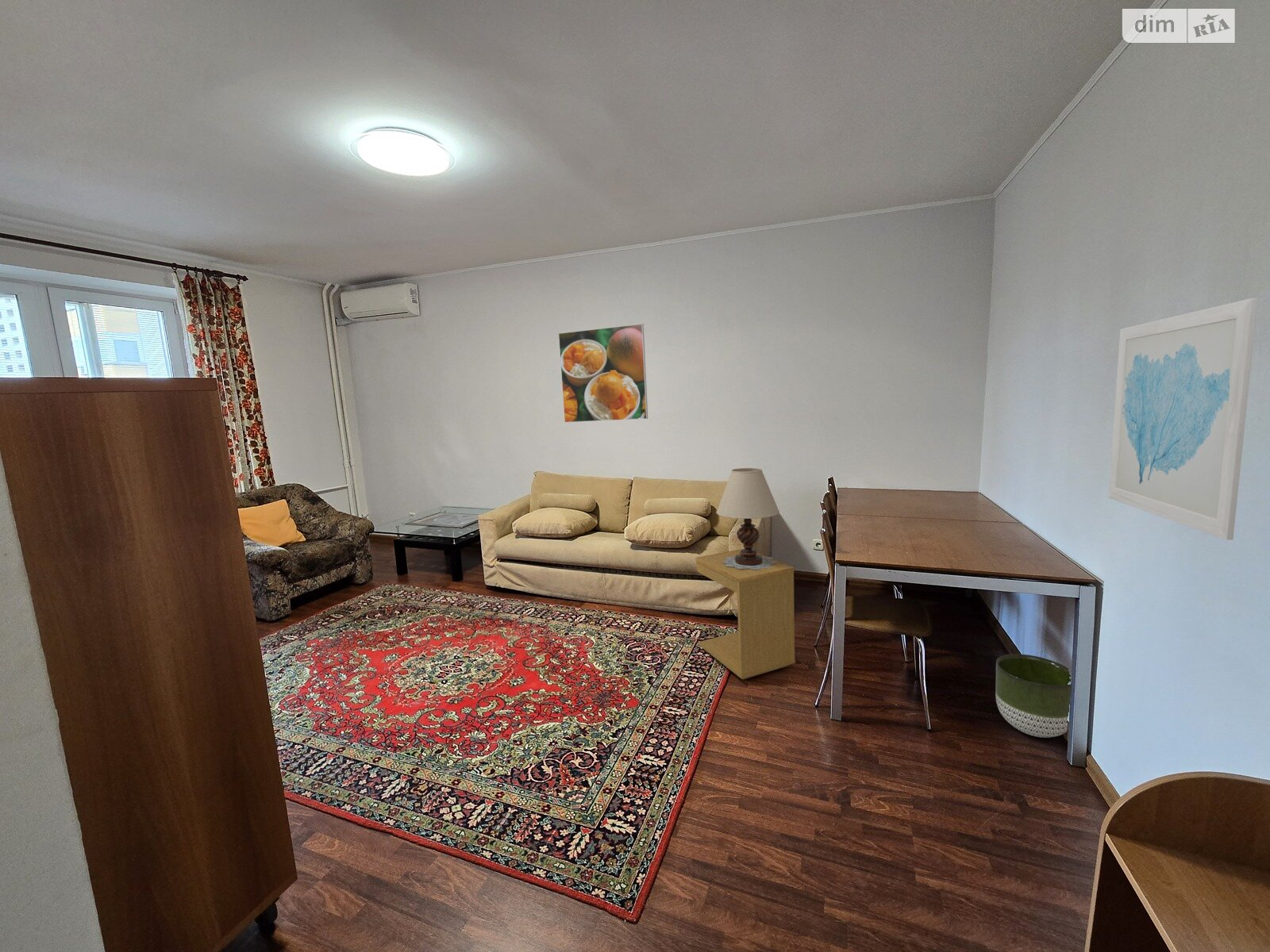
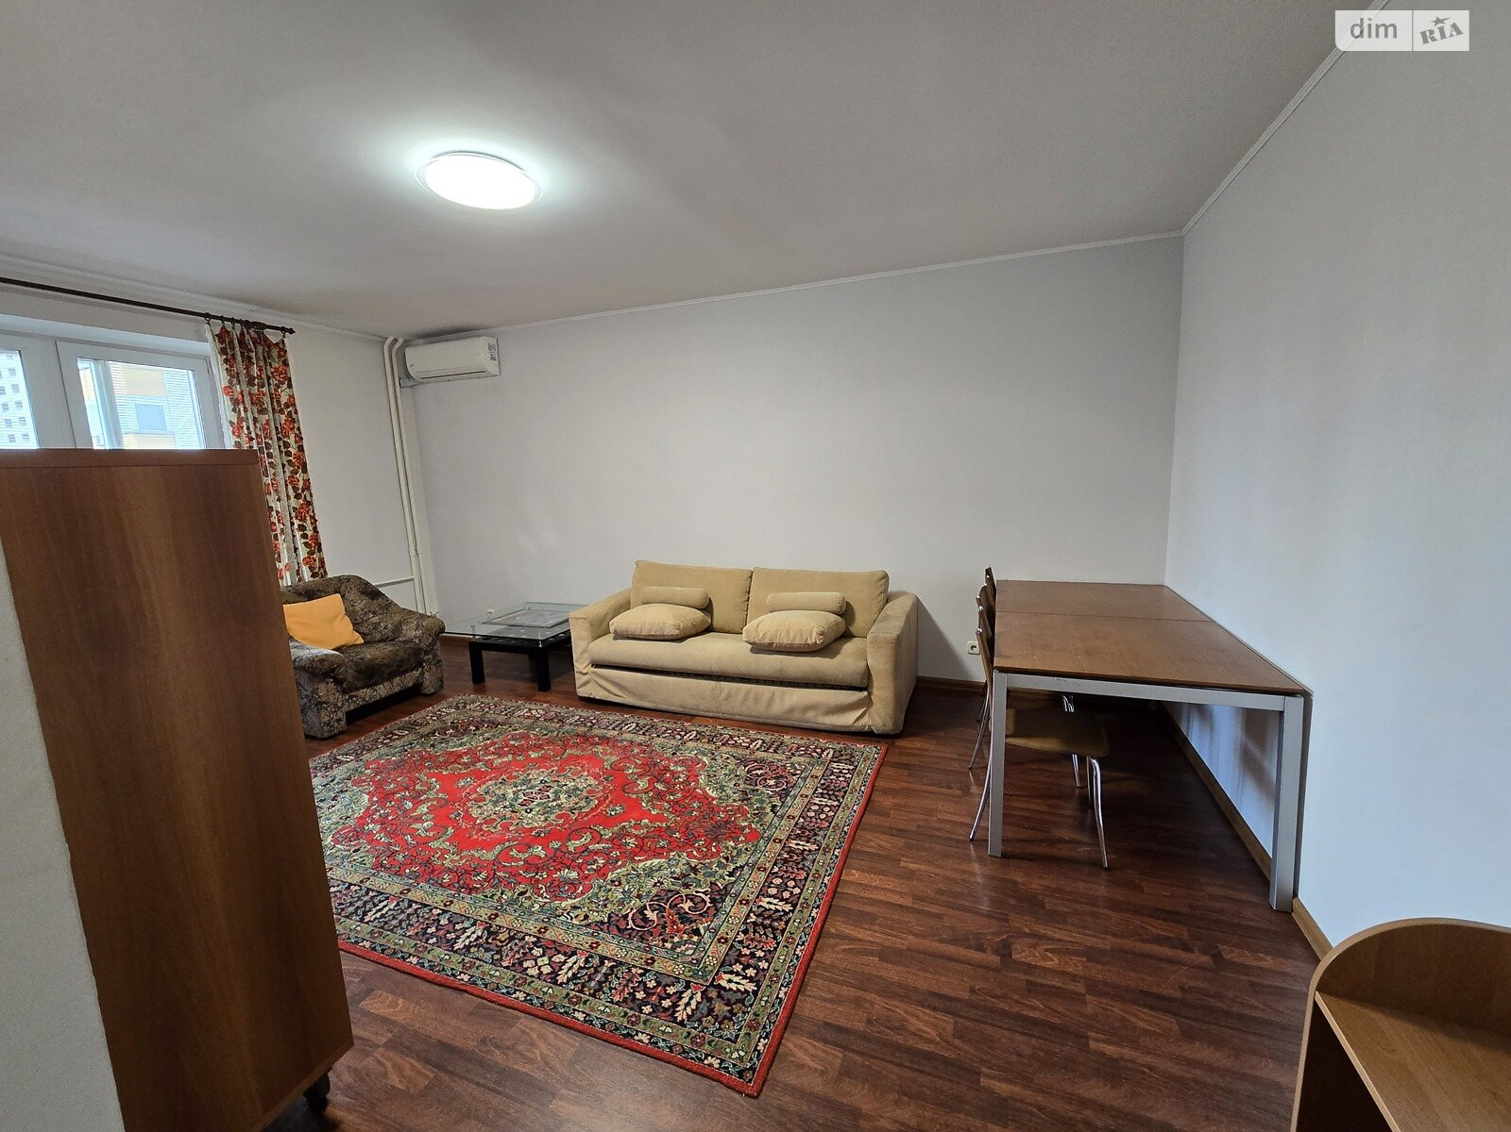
- side table [695,548,796,680]
- table lamp [716,467,780,570]
- planter [995,653,1072,739]
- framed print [558,323,648,424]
- wall art [1108,297,1259,540]
